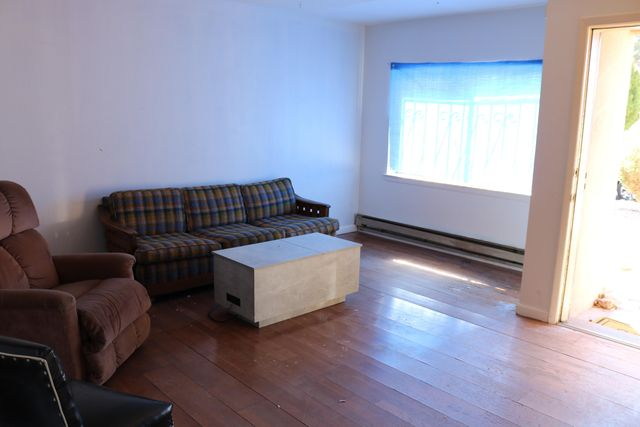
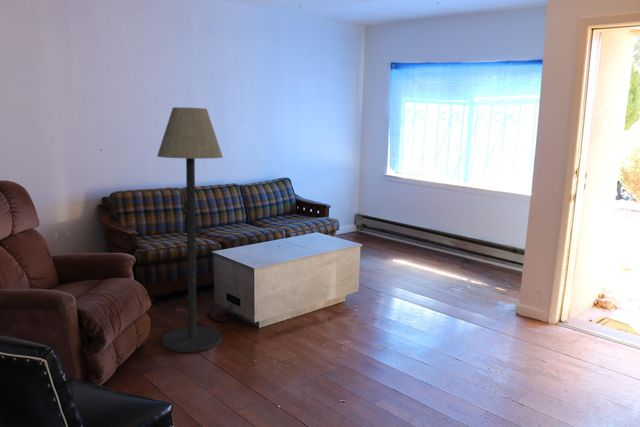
+ floor lamp [156,106,224,353]
